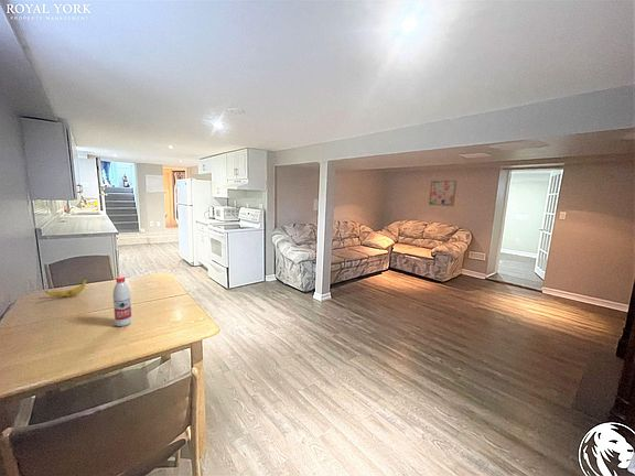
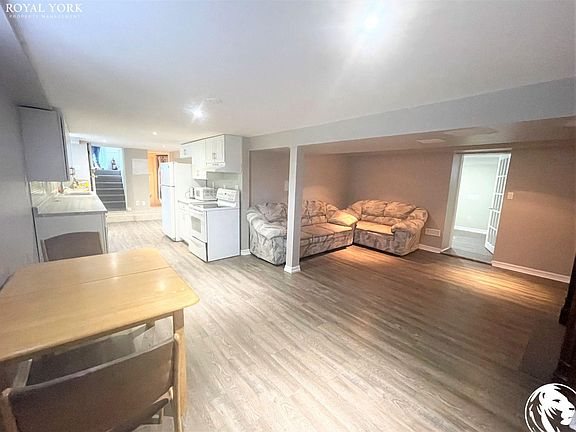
- banana [44,277,87,298]
- wall art [428,180,458,207]
- water bottle [111,275,133,327]
